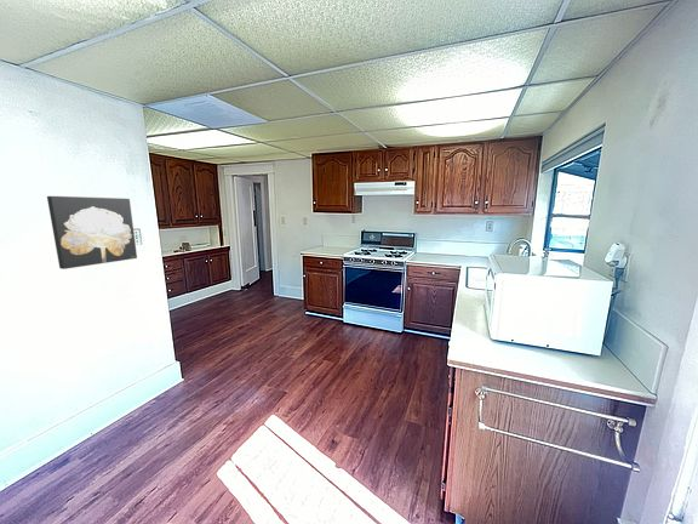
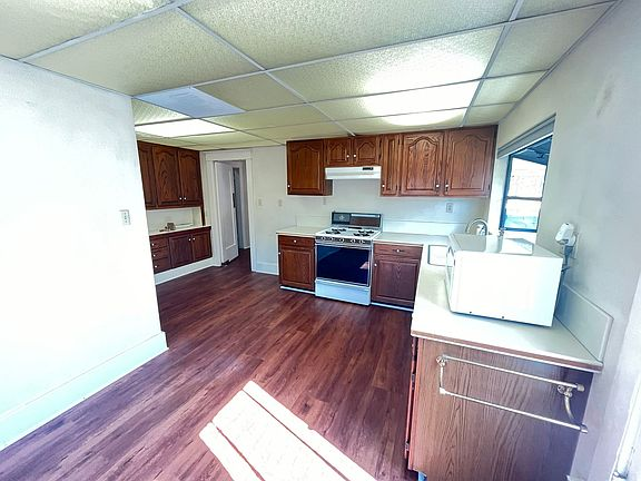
- wall art [46,195,138,270]
